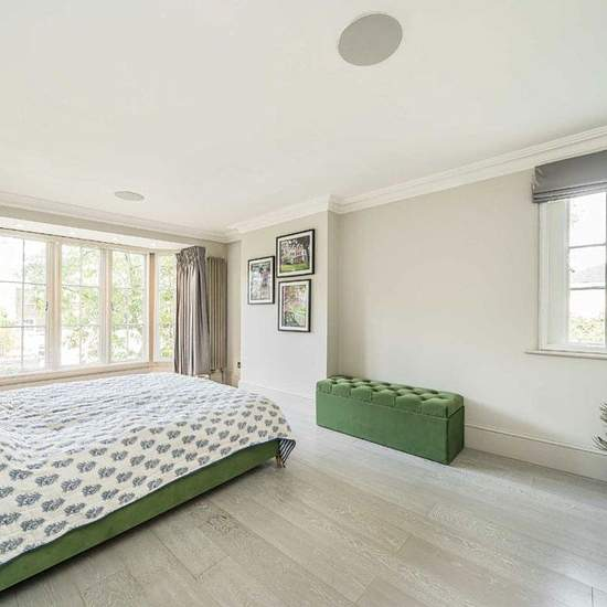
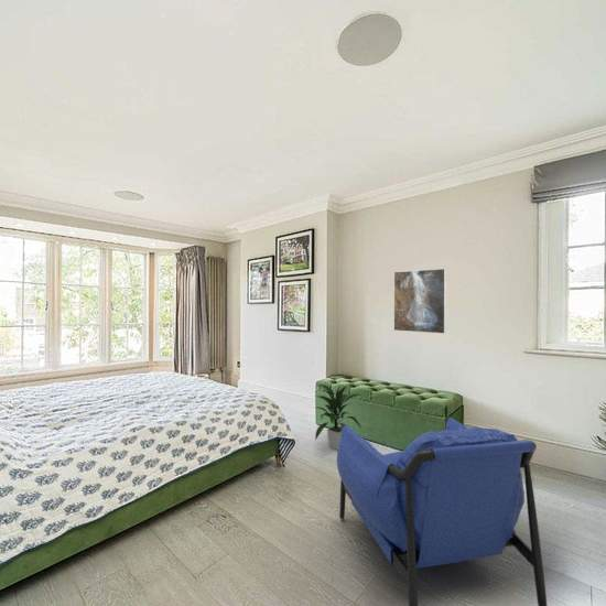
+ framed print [393,268,447,335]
+ armchair [336,415,548,606]
+ indoor plant [314,382,362,451]
